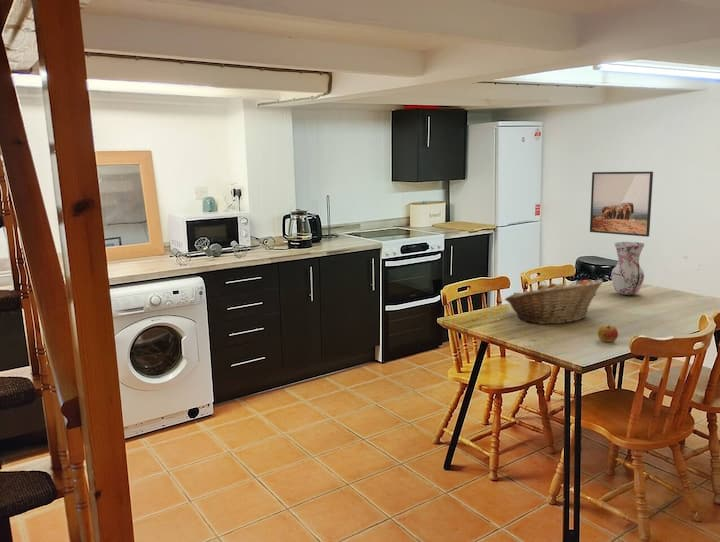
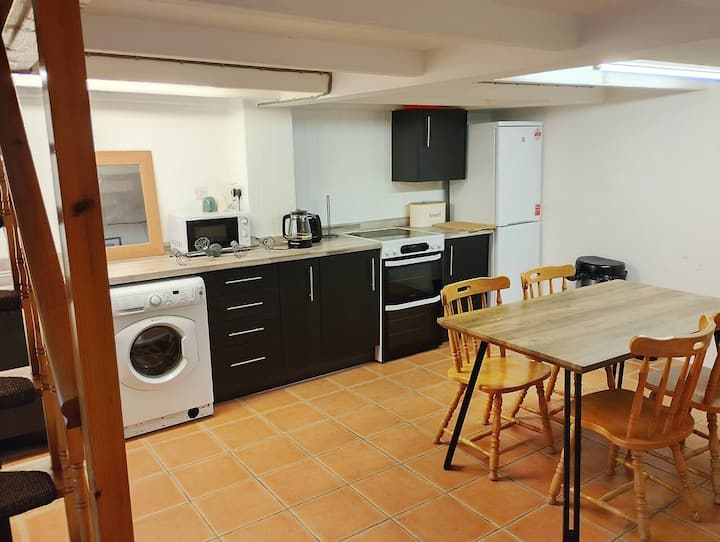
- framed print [589,171,654,238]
- apple [597,324,619,343]
- fruit basket [504,279,604,325]
- vase [610,241,645,296]
